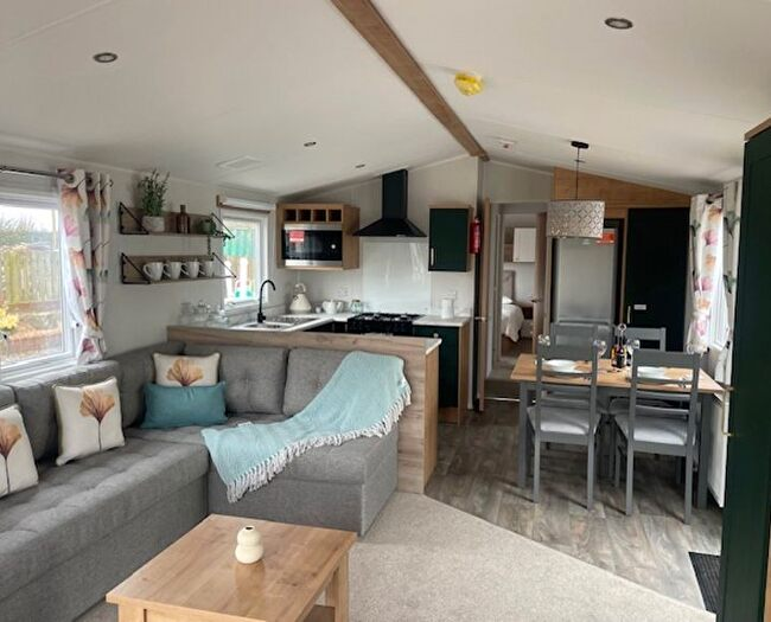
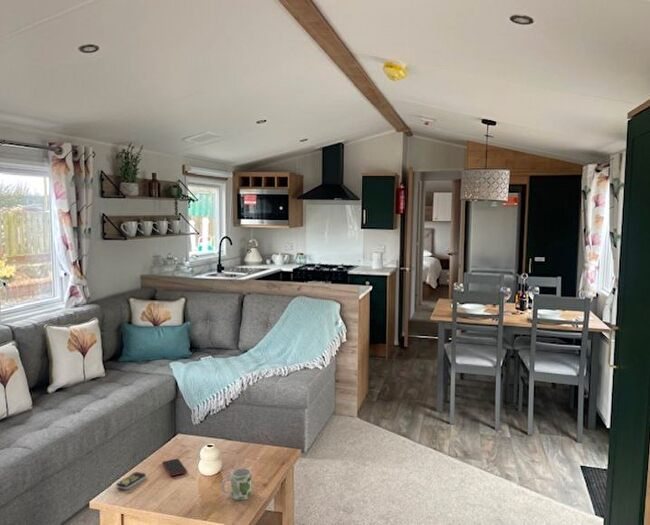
+ remote control [115,471,147,491]
+ mug [220,467,252,501]
+ smartphone [161,458,188,477]
